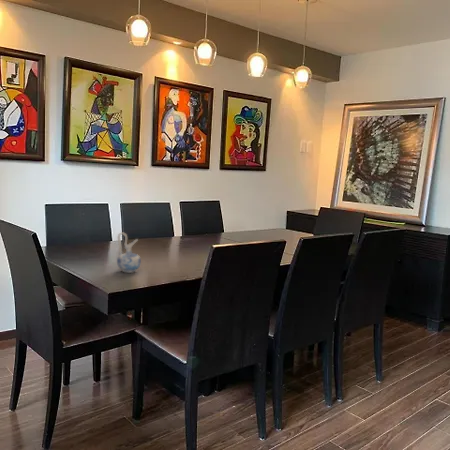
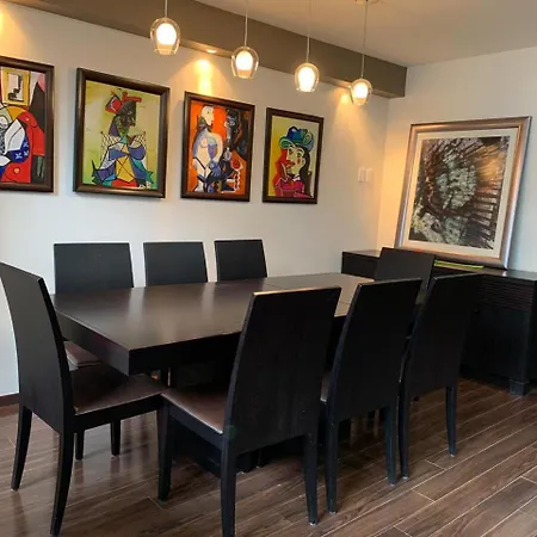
- ceramic pitcher [116,231,142,274]
